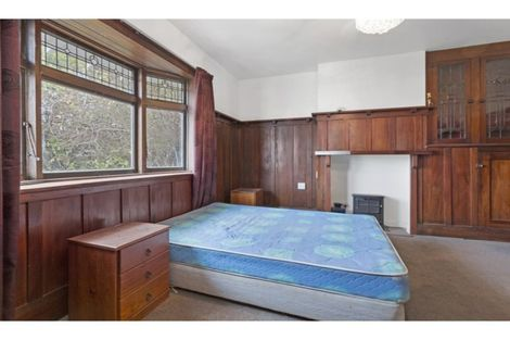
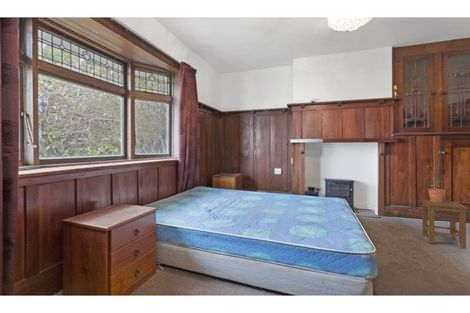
+ stool [419,198,470,250]
+ potted plant [426,163,447,203]
